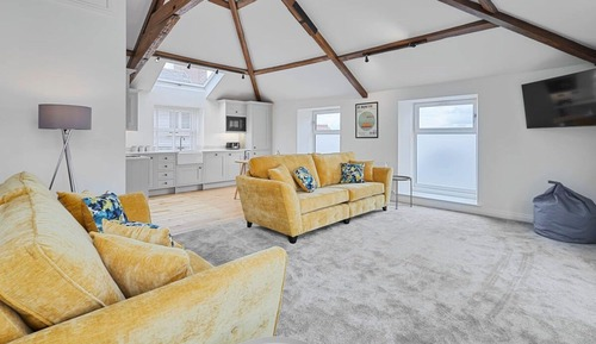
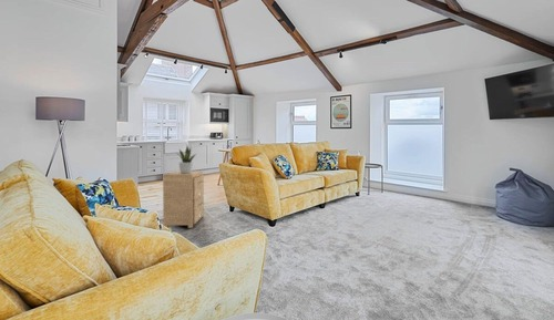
+ side table [162,171,205,229]
+ potted plant [177,145,197,174]
